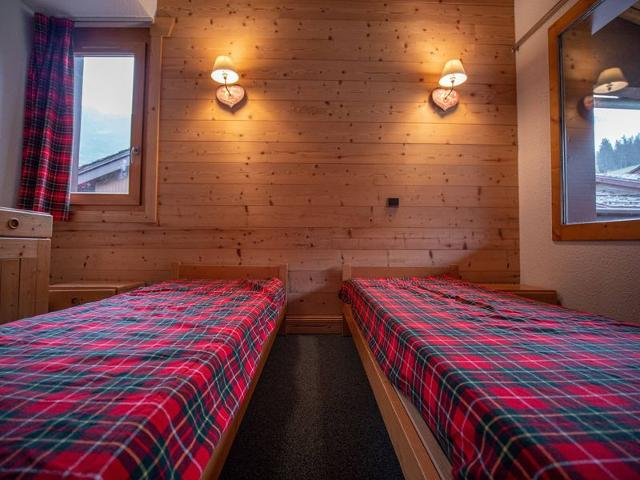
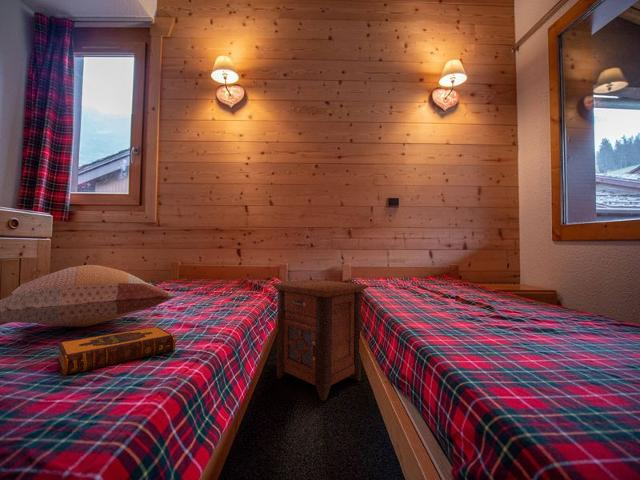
+ hardback book [56,326,177,377]
+ decorative pillow [0,264,178,328]
+ nightstand [271,278,369,402]
